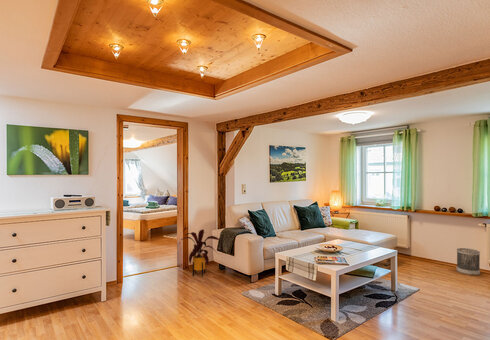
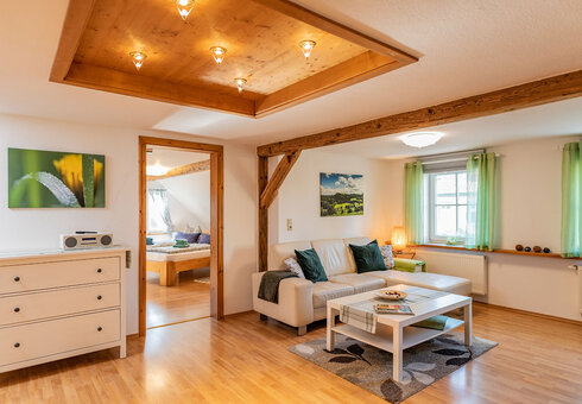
- house plant [180,228,221,277]
- wastebasket [456,247,481,276]
